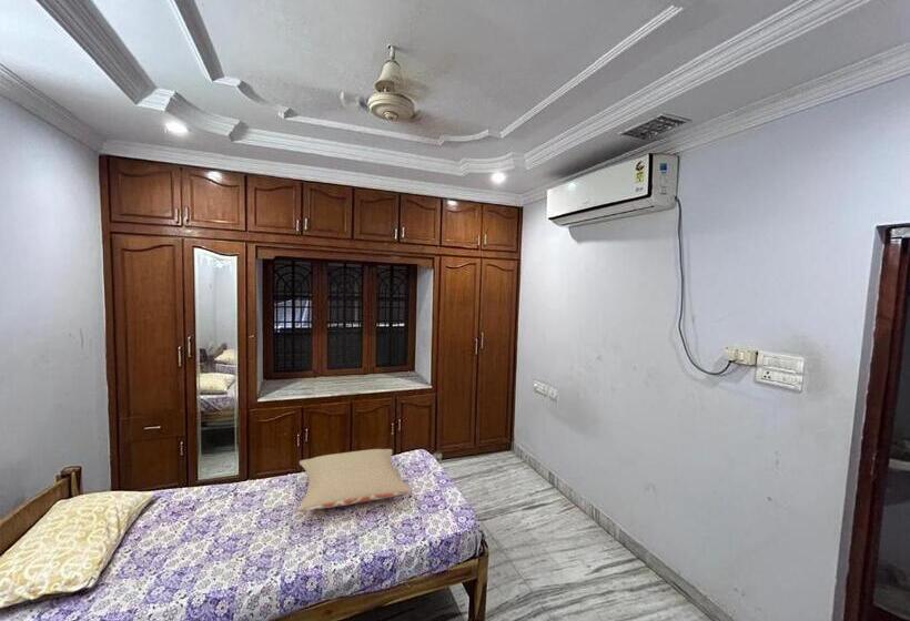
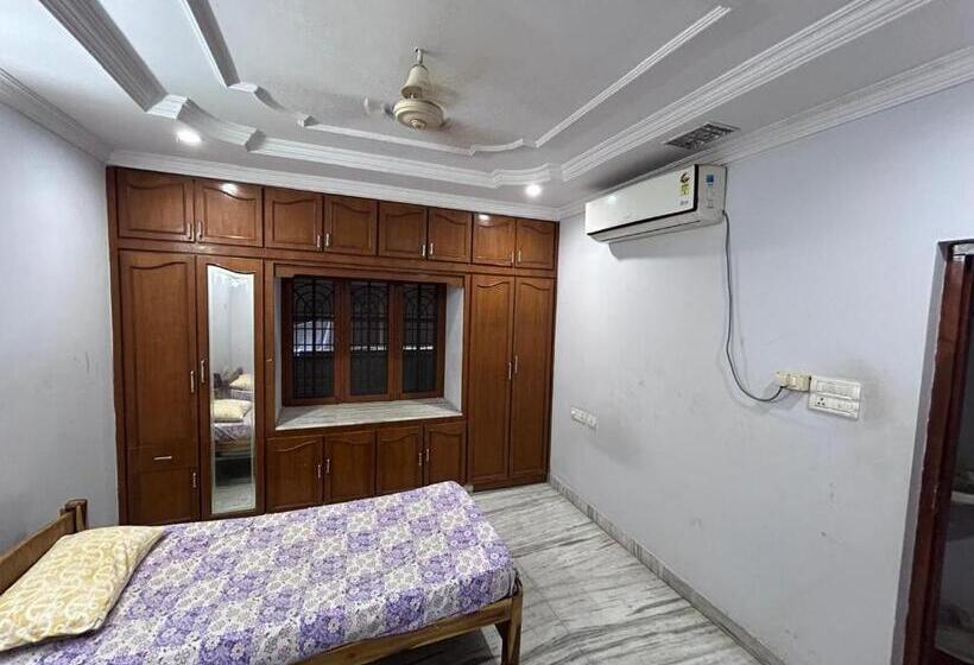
- pillow [297,448,414,512]
